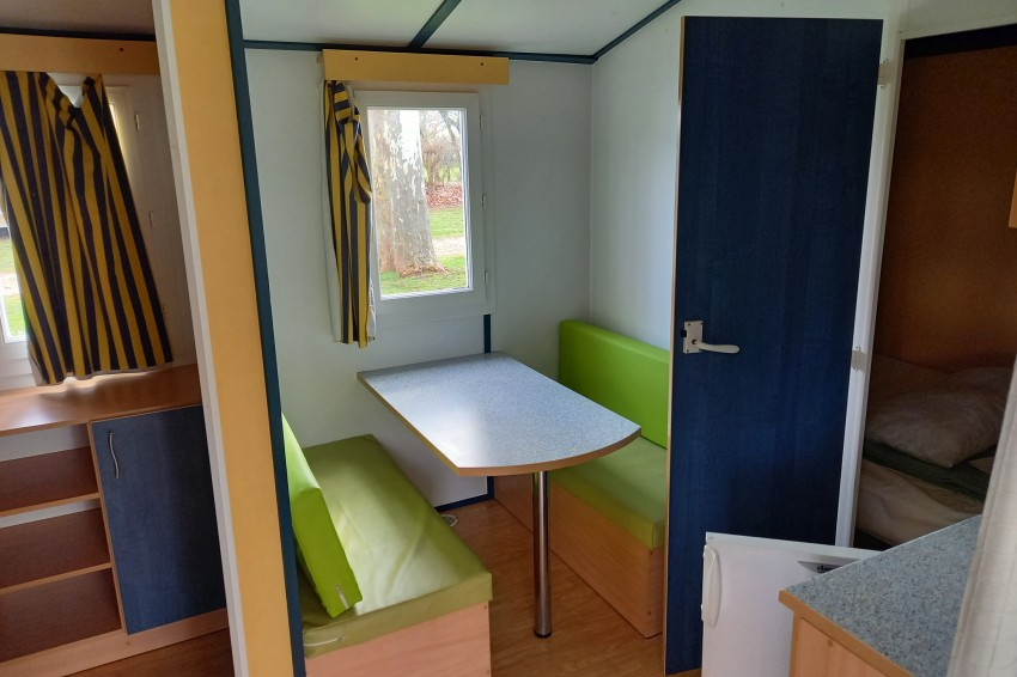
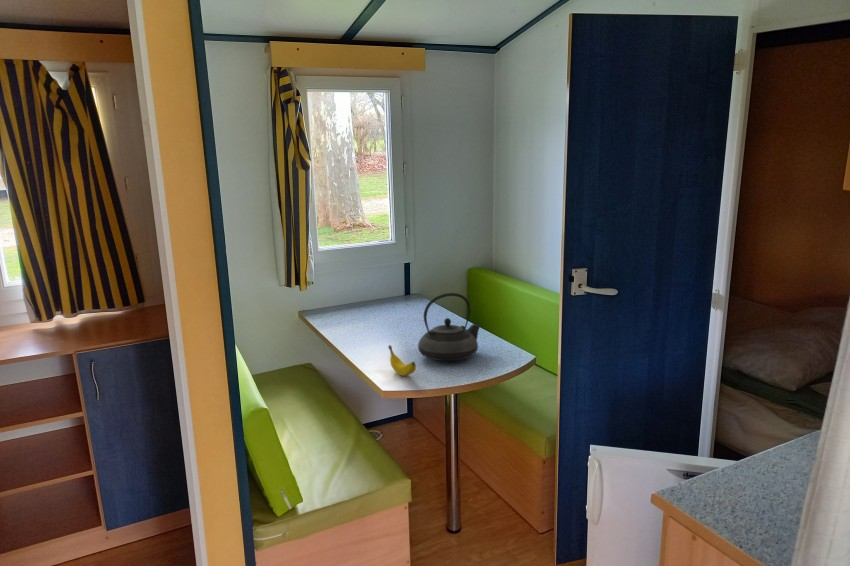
+ banana [387,344,417,377]
+ teapot [417,292,481,362]
